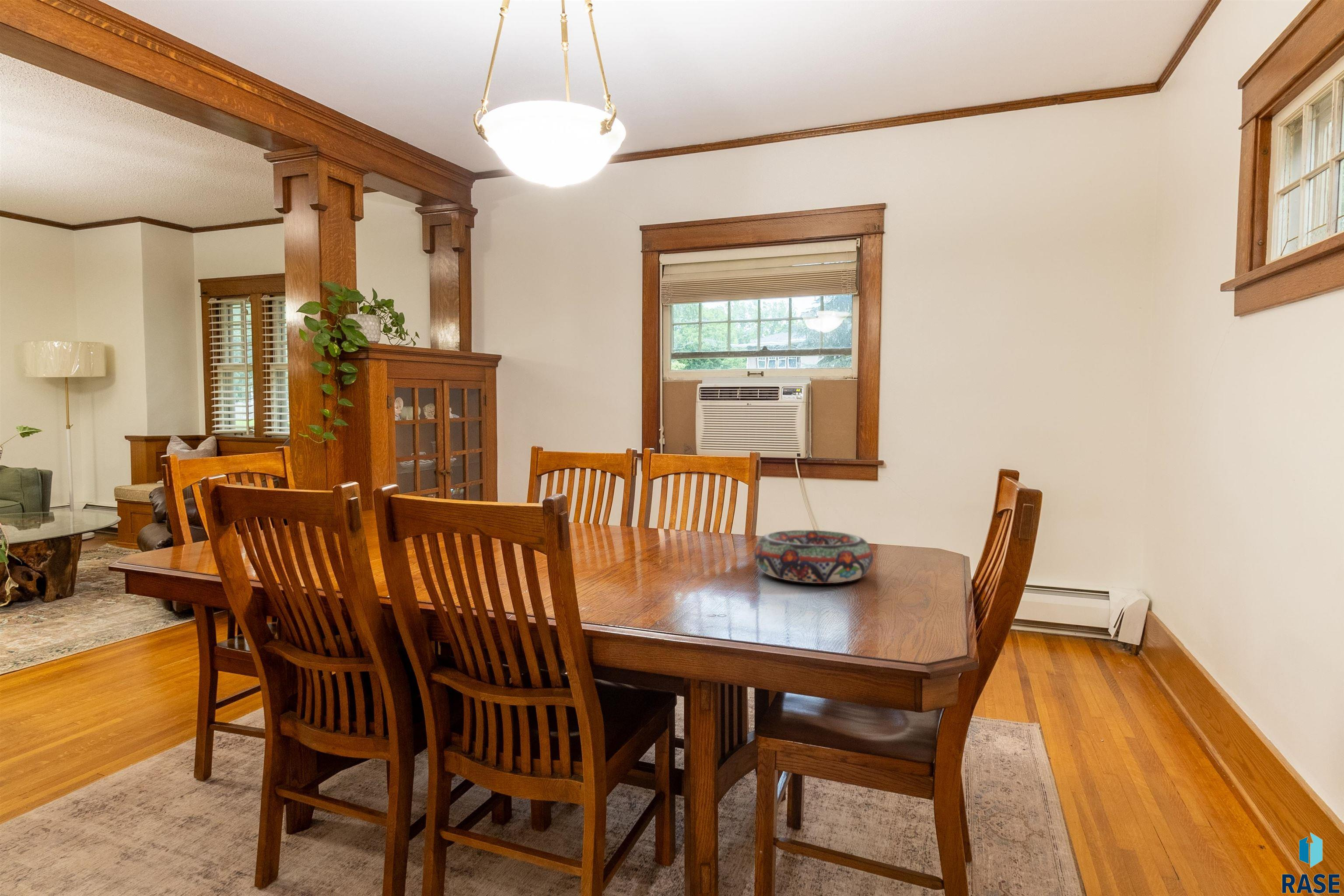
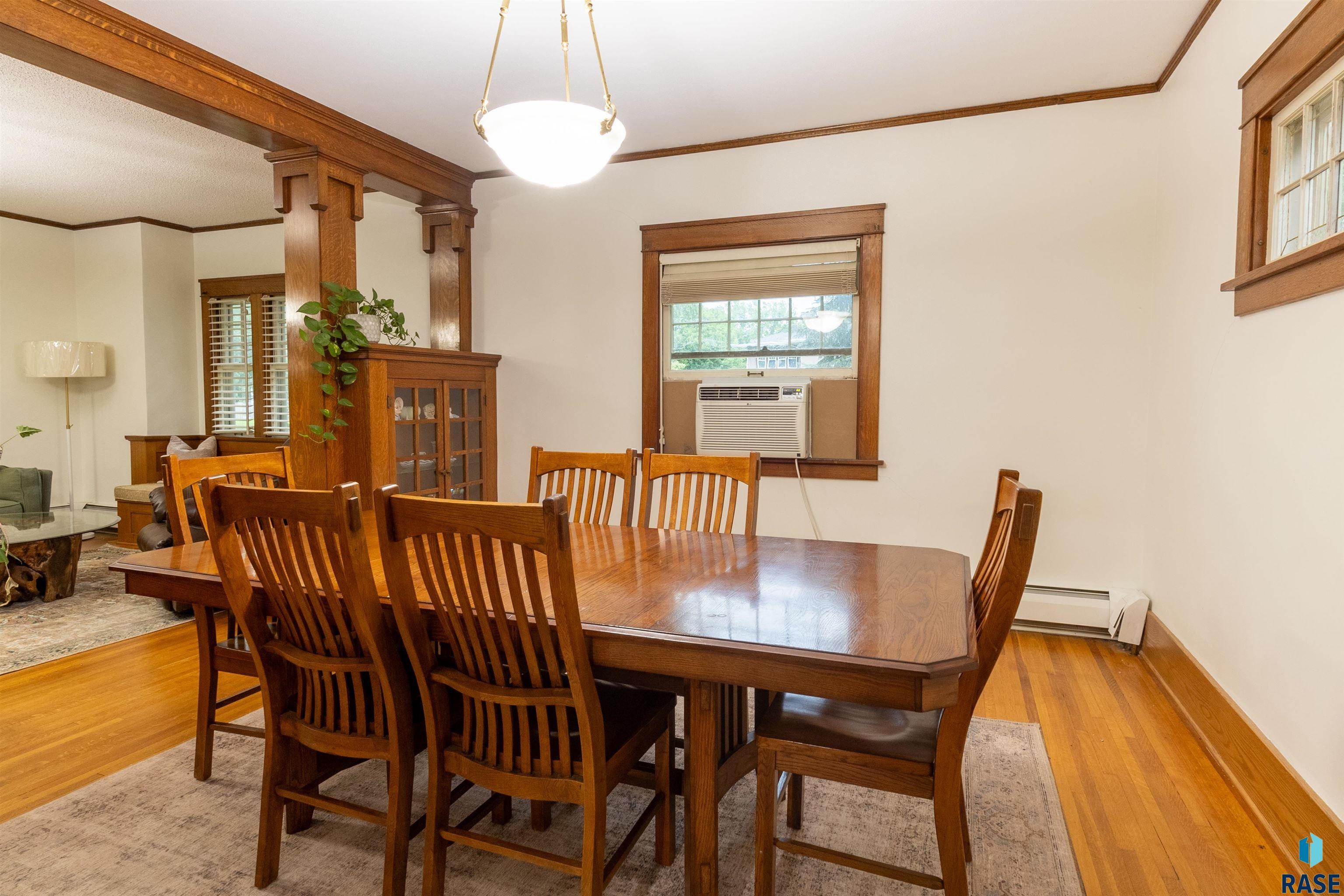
- decorative bowl [754,530,874,584]
